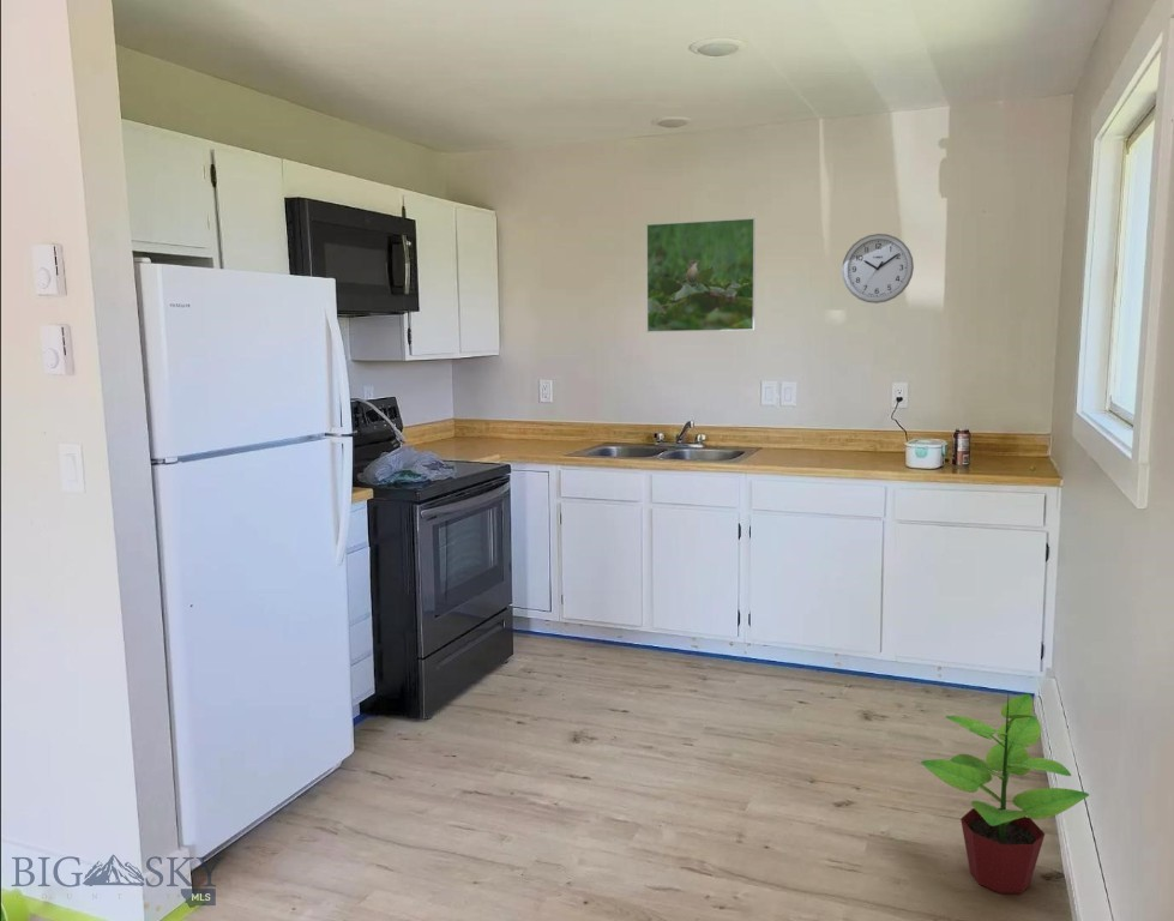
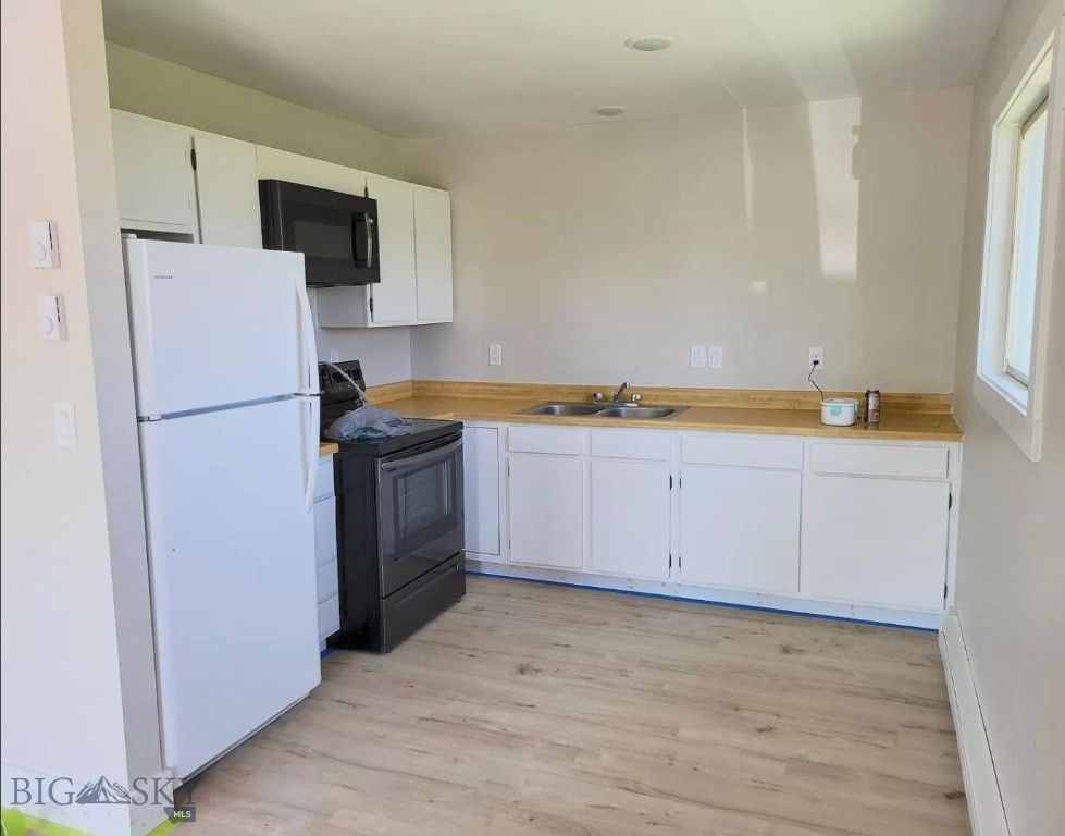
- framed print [645,217,757,333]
- potted plant [920,693,1090,895]
- wall clock [841,233,915,305]
